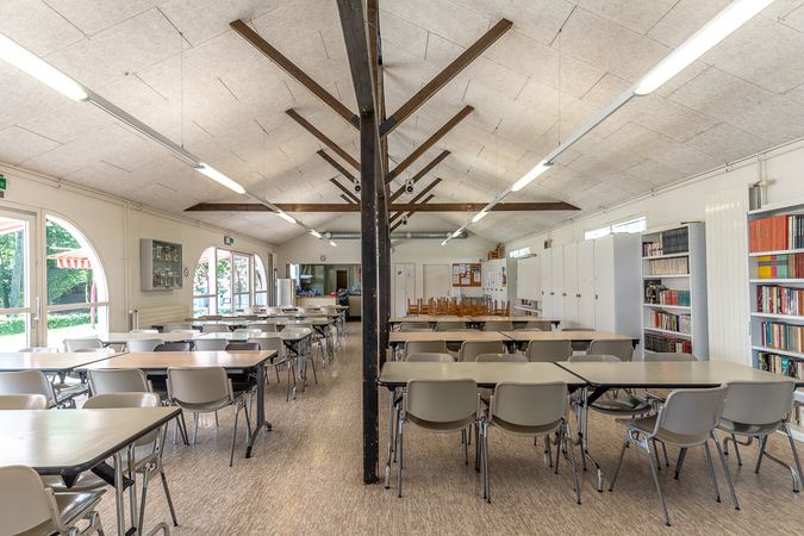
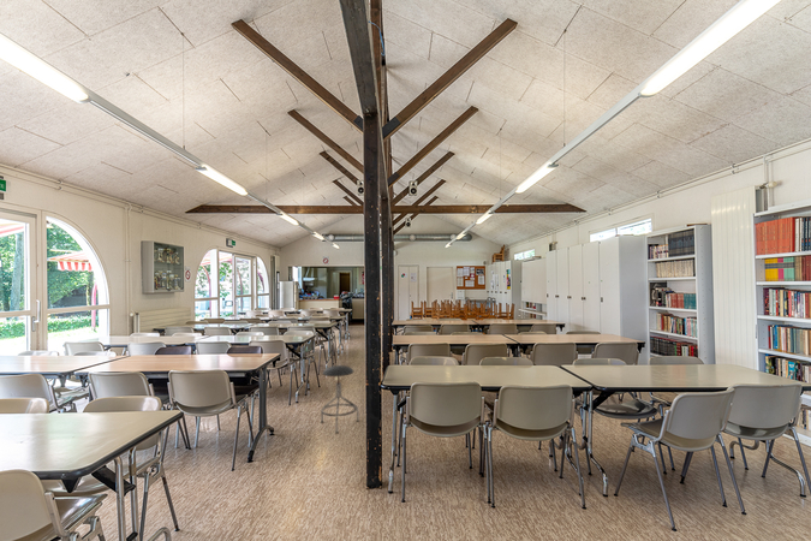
+ stool [320,364,360,435]
